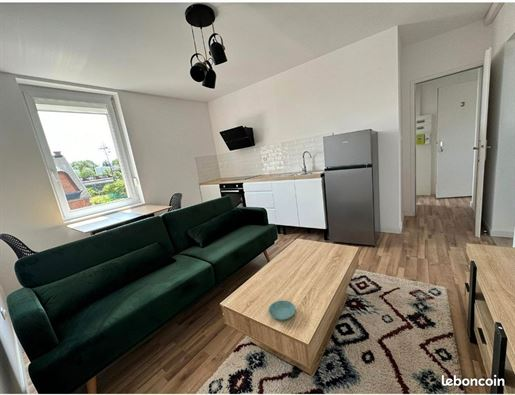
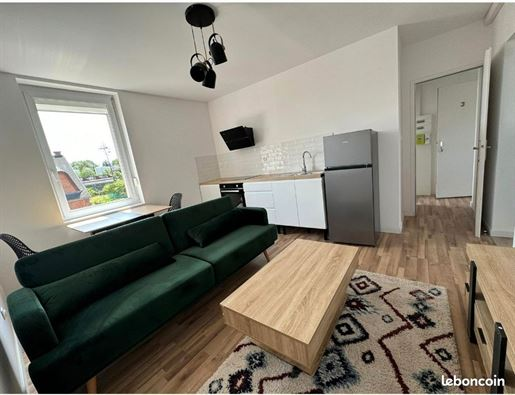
- saucer [268,300,296,321]
